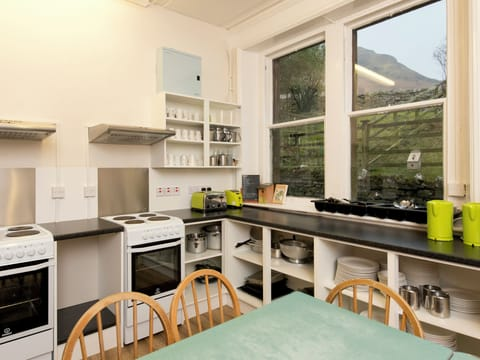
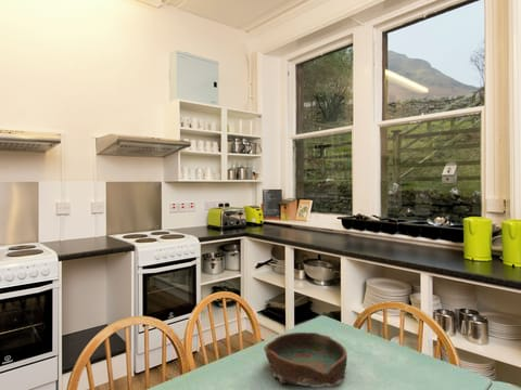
+ bowl [263,332,348,388]
